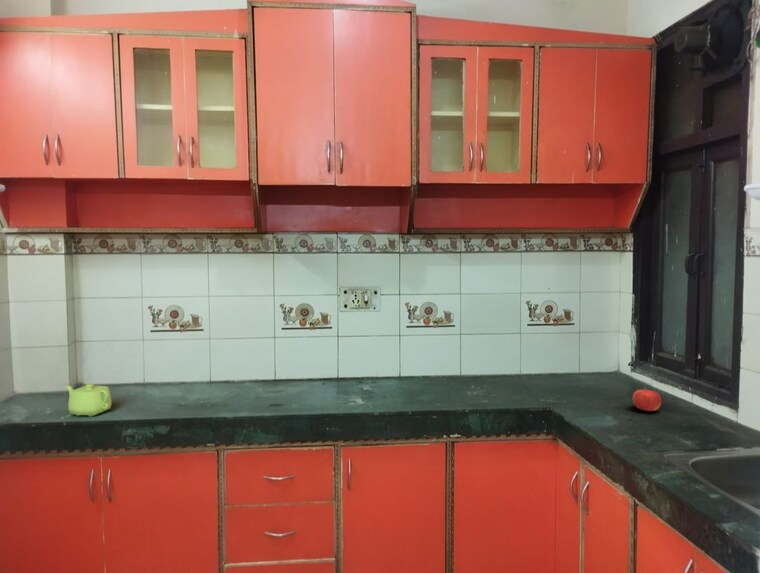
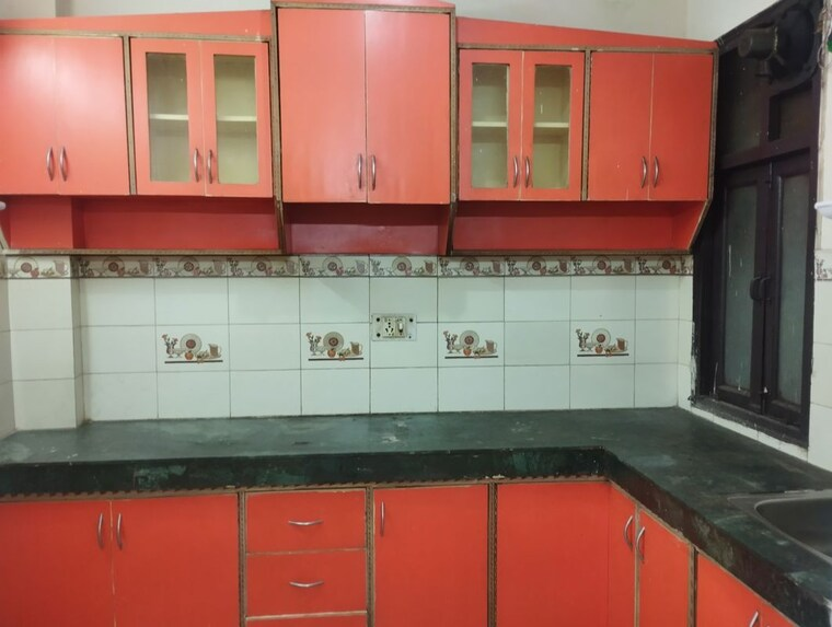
- teapot [64,383,112,417]
- fruit [632,387,662,412]
